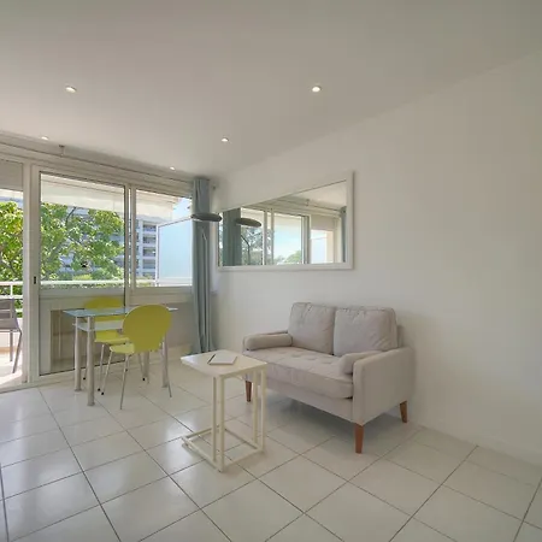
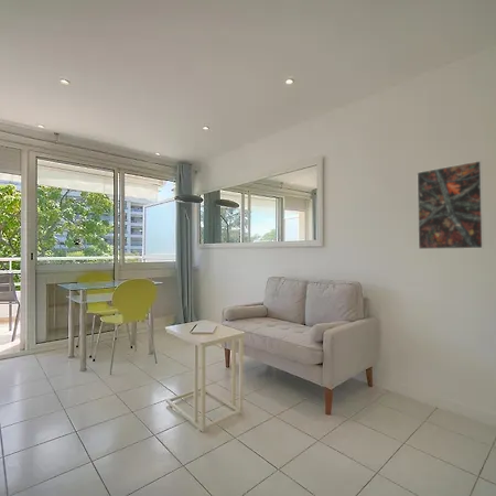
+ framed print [416,160,485,250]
